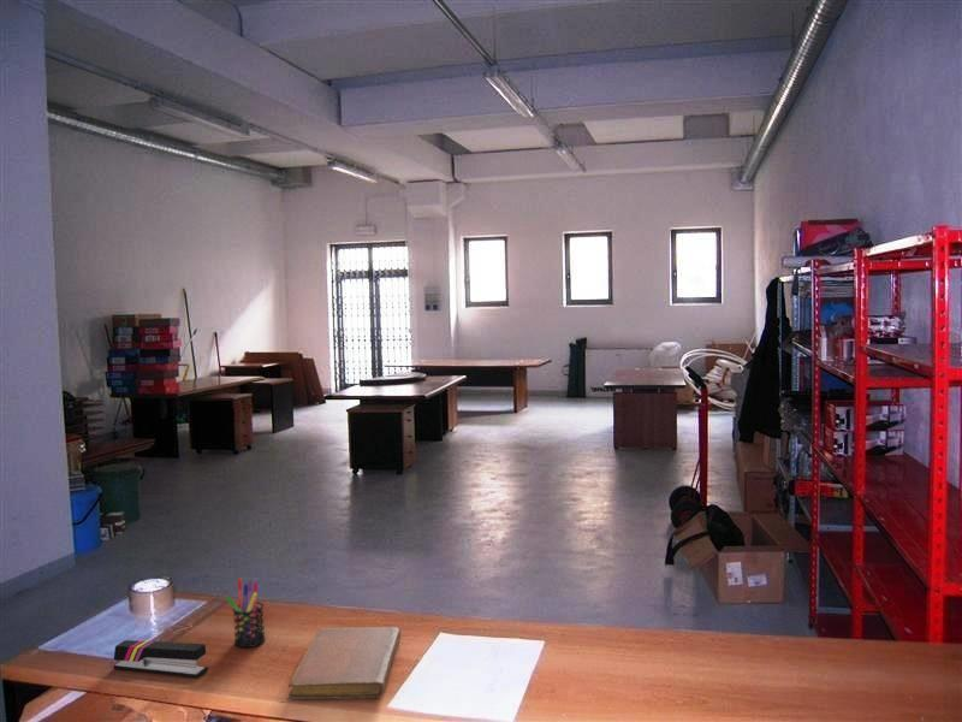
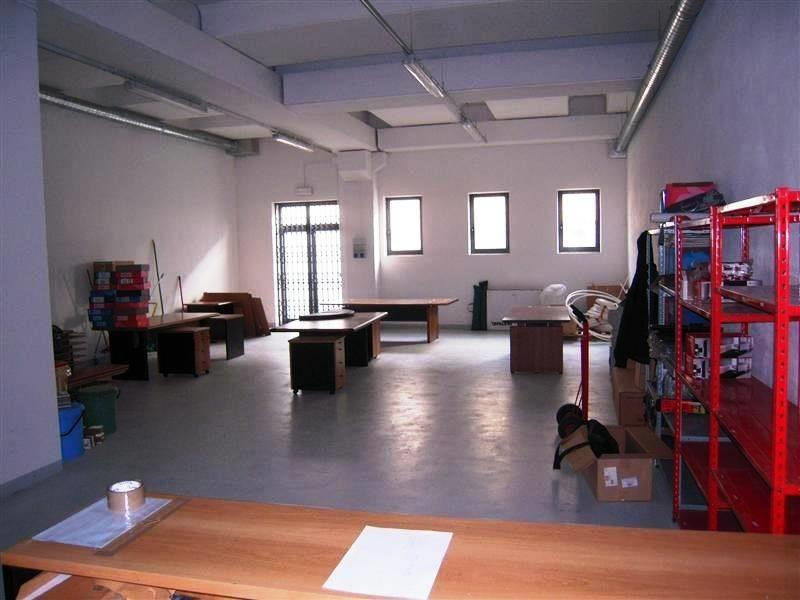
- stapler [113,639,209,679]
- notebook [287,626,402,700]
- pen holder [225,578,267,649]
